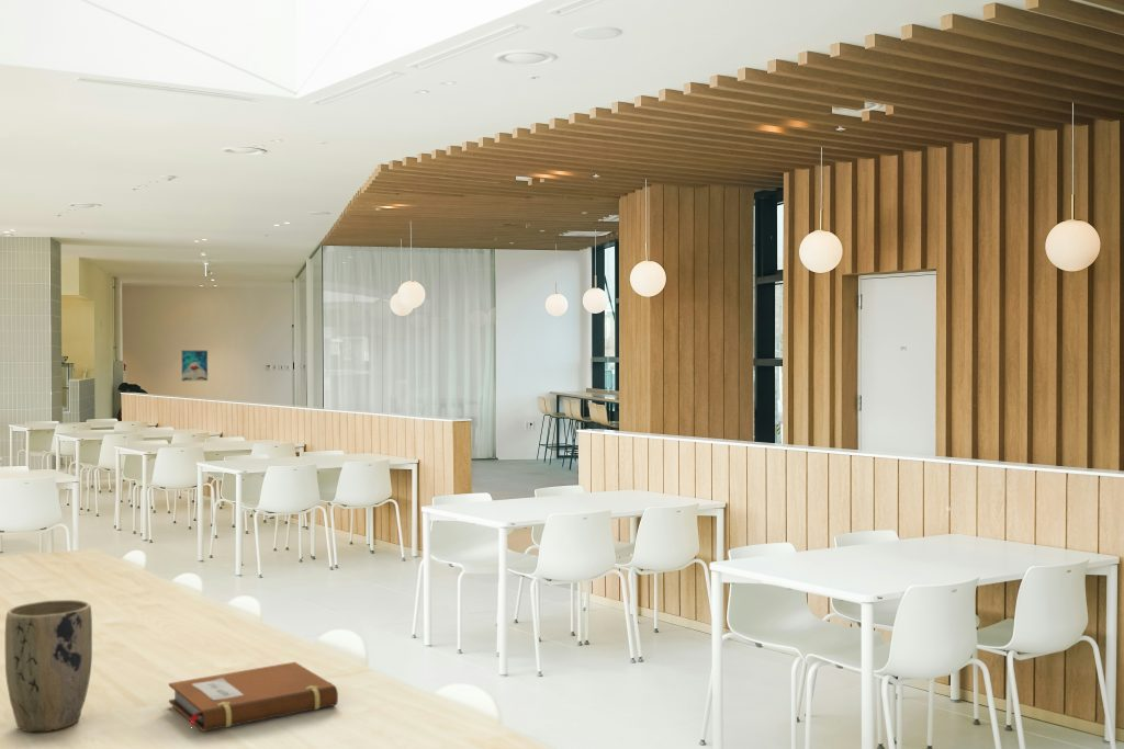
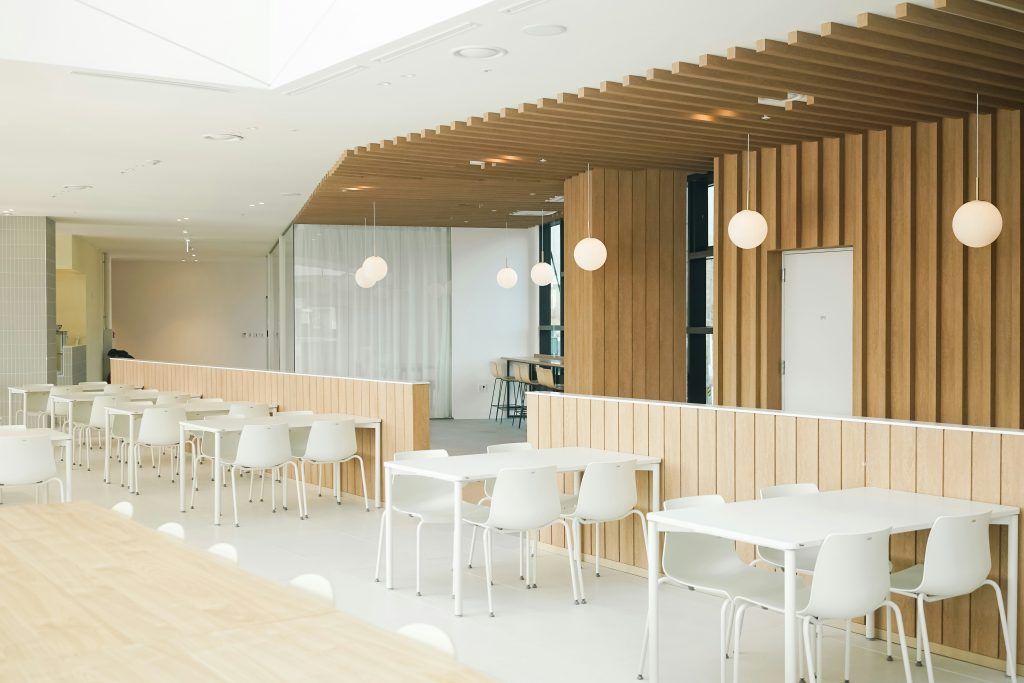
- wall art [181,350,209,382]
- notebook [168,661,339,733]
- plant pot [4,599,93,734]
